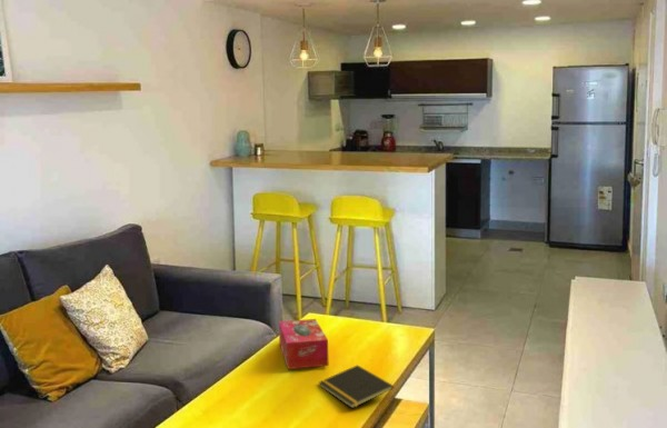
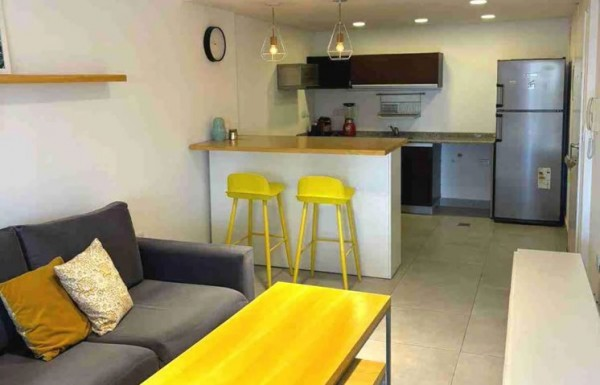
- tissue box [278,318,330,370]
- notepad [318,364,395,409]
